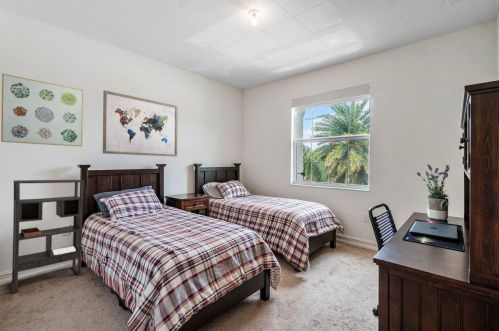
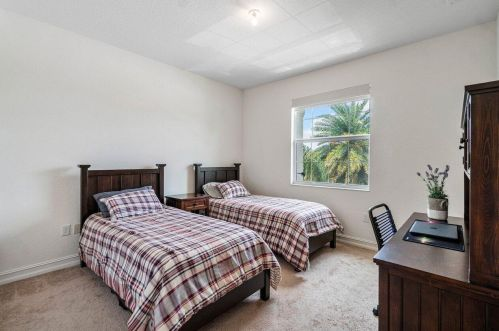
- wall art [0,72,84,148]
- wall art [102,89,179,158]
- bookshelf [10,179,85,294]
